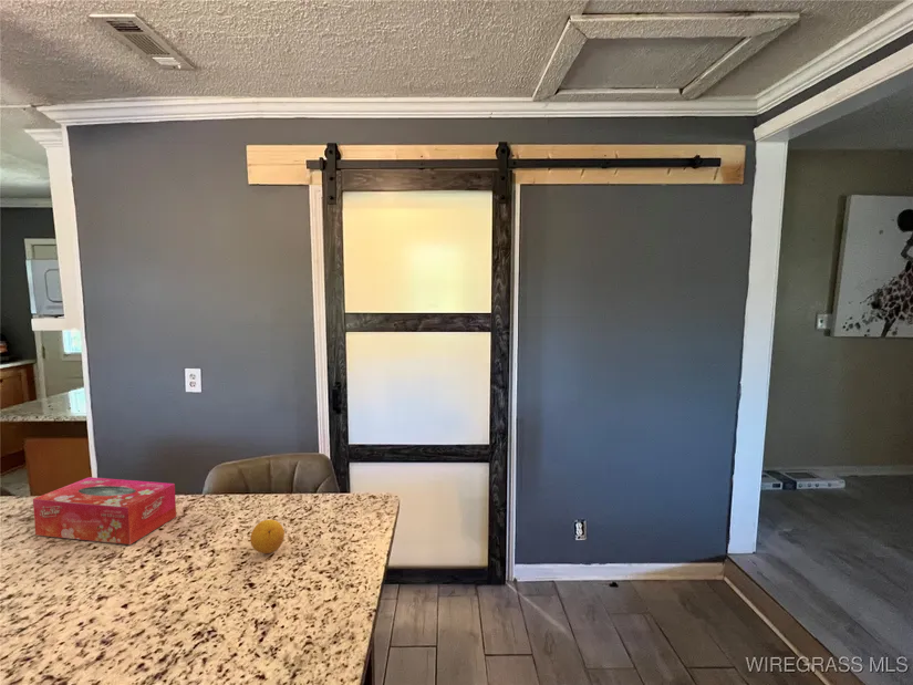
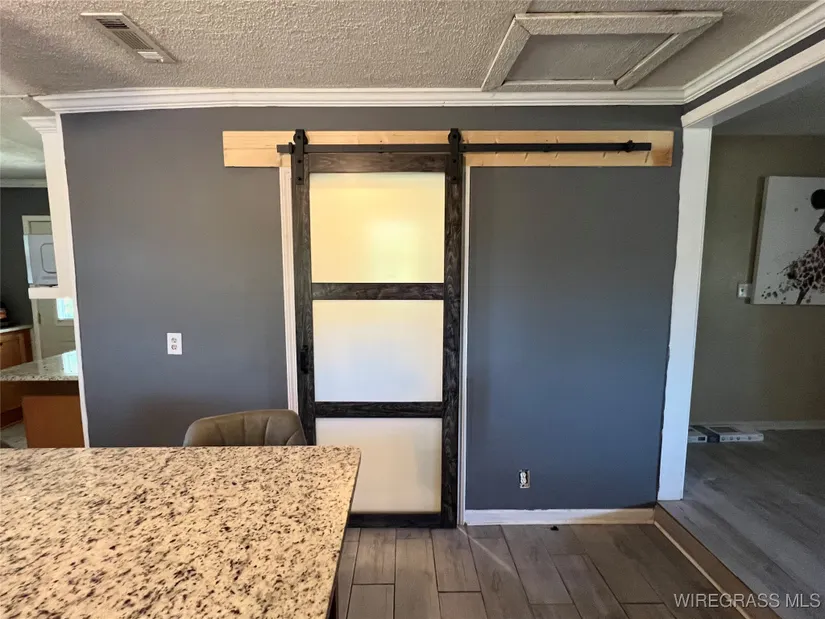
- tissue box [32,476,177,546]
- fruit [249,519,286,554]
